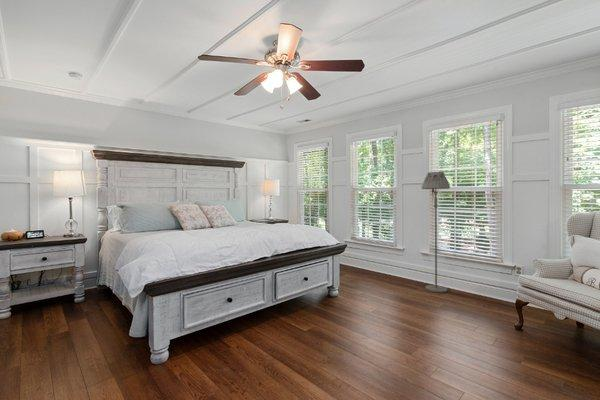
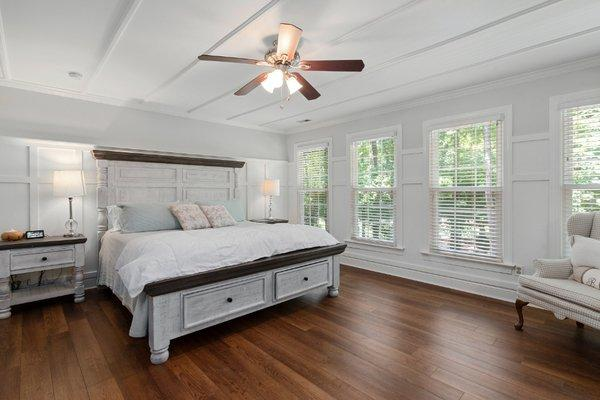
- floor lamp [421,171,451,293]
